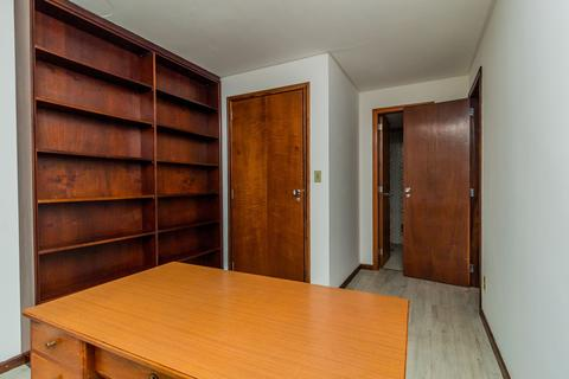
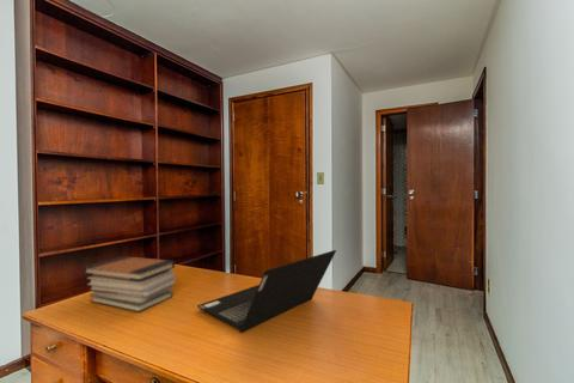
+ book stack [81,255,176,314]
+ laptop computer [196,249,337,334]
